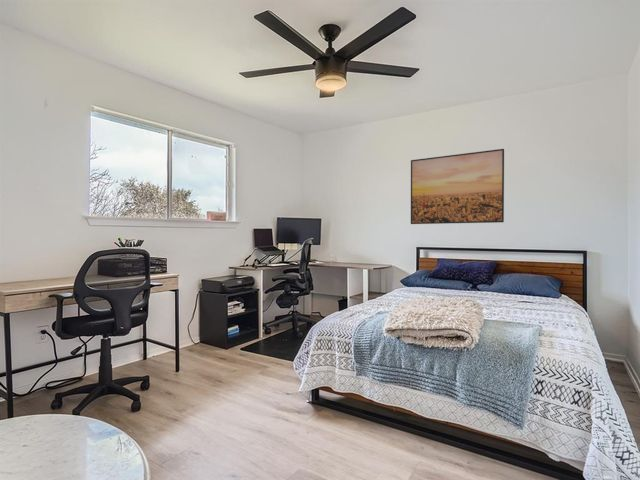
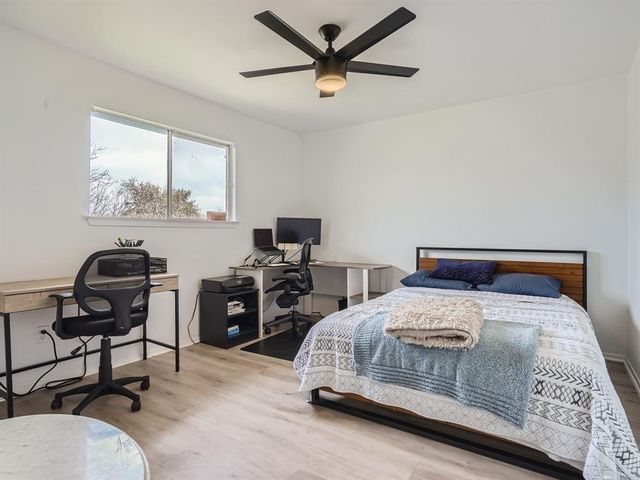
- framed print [410,148,505,225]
